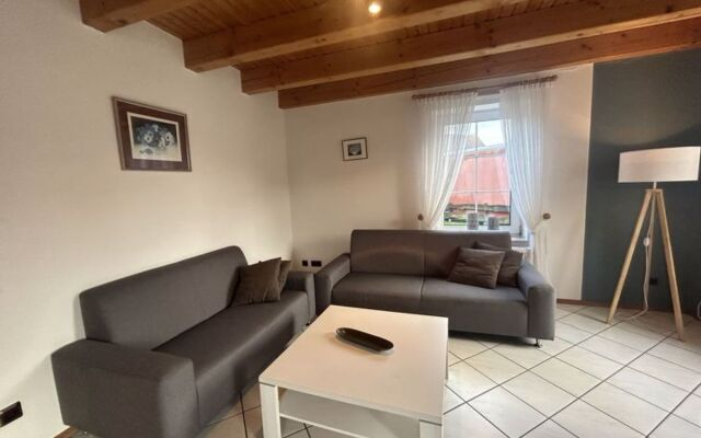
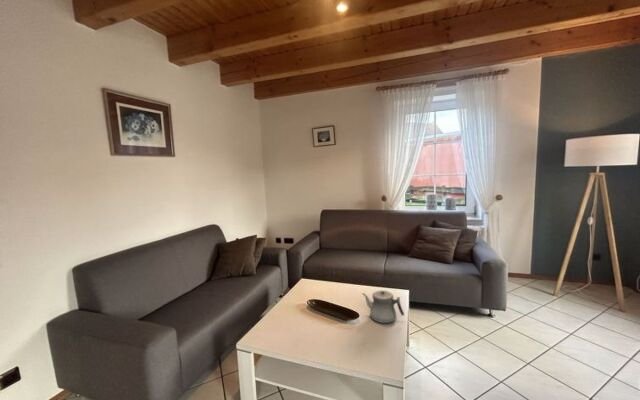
+ teapot [361,289,405,324]
